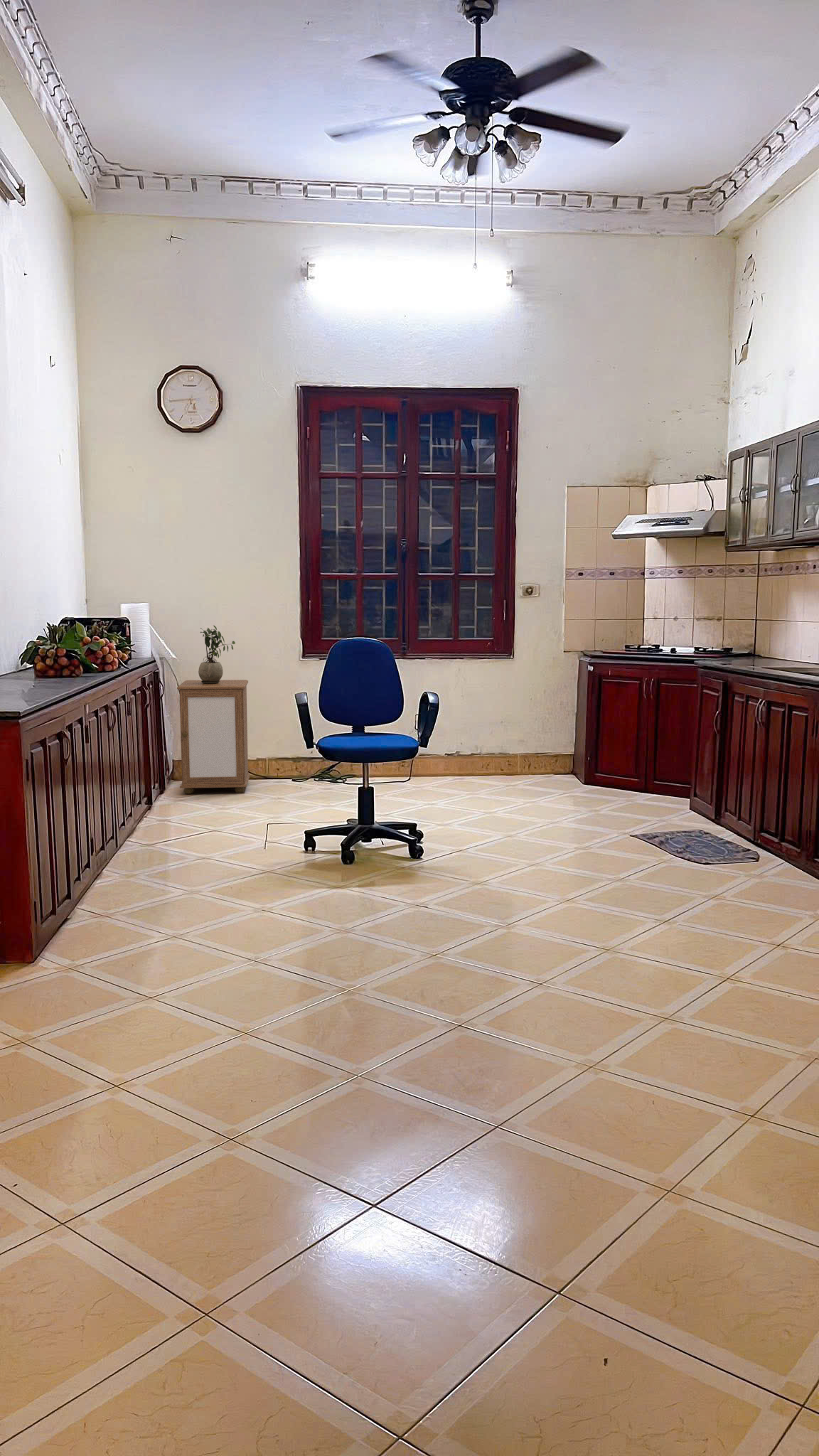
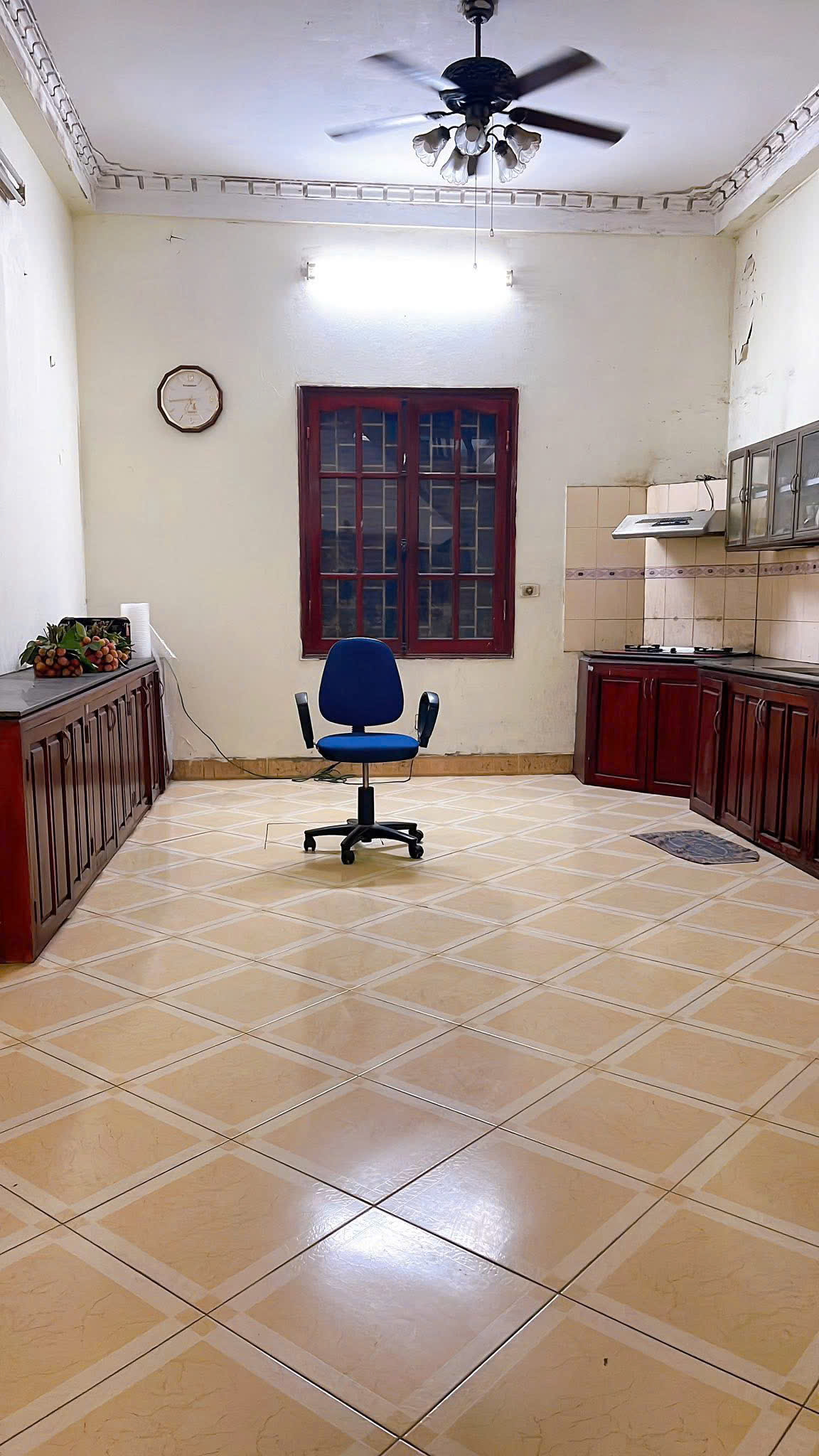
- potted plant [198,625,236,684]
- cabinet [176,679,251,795]
